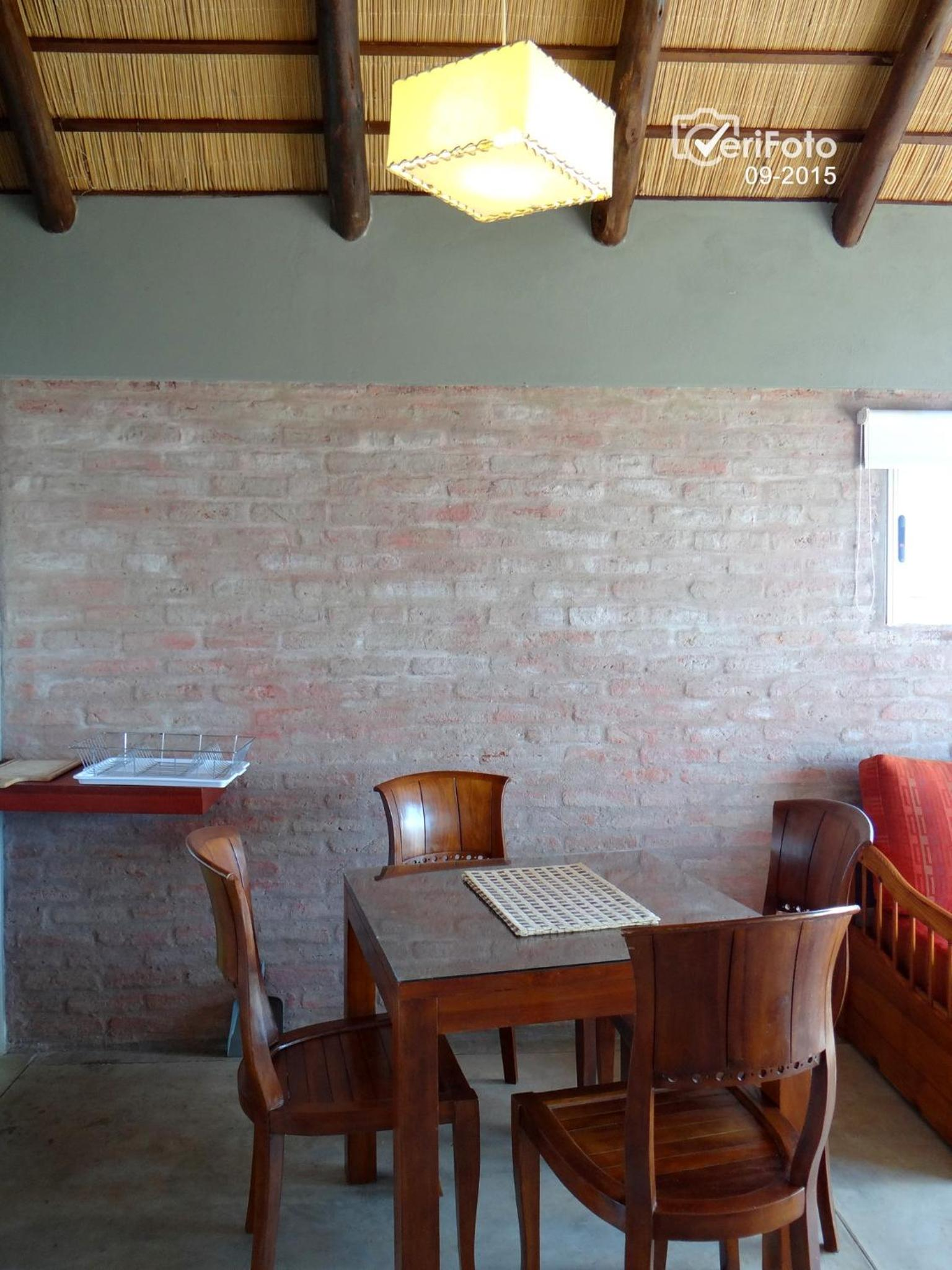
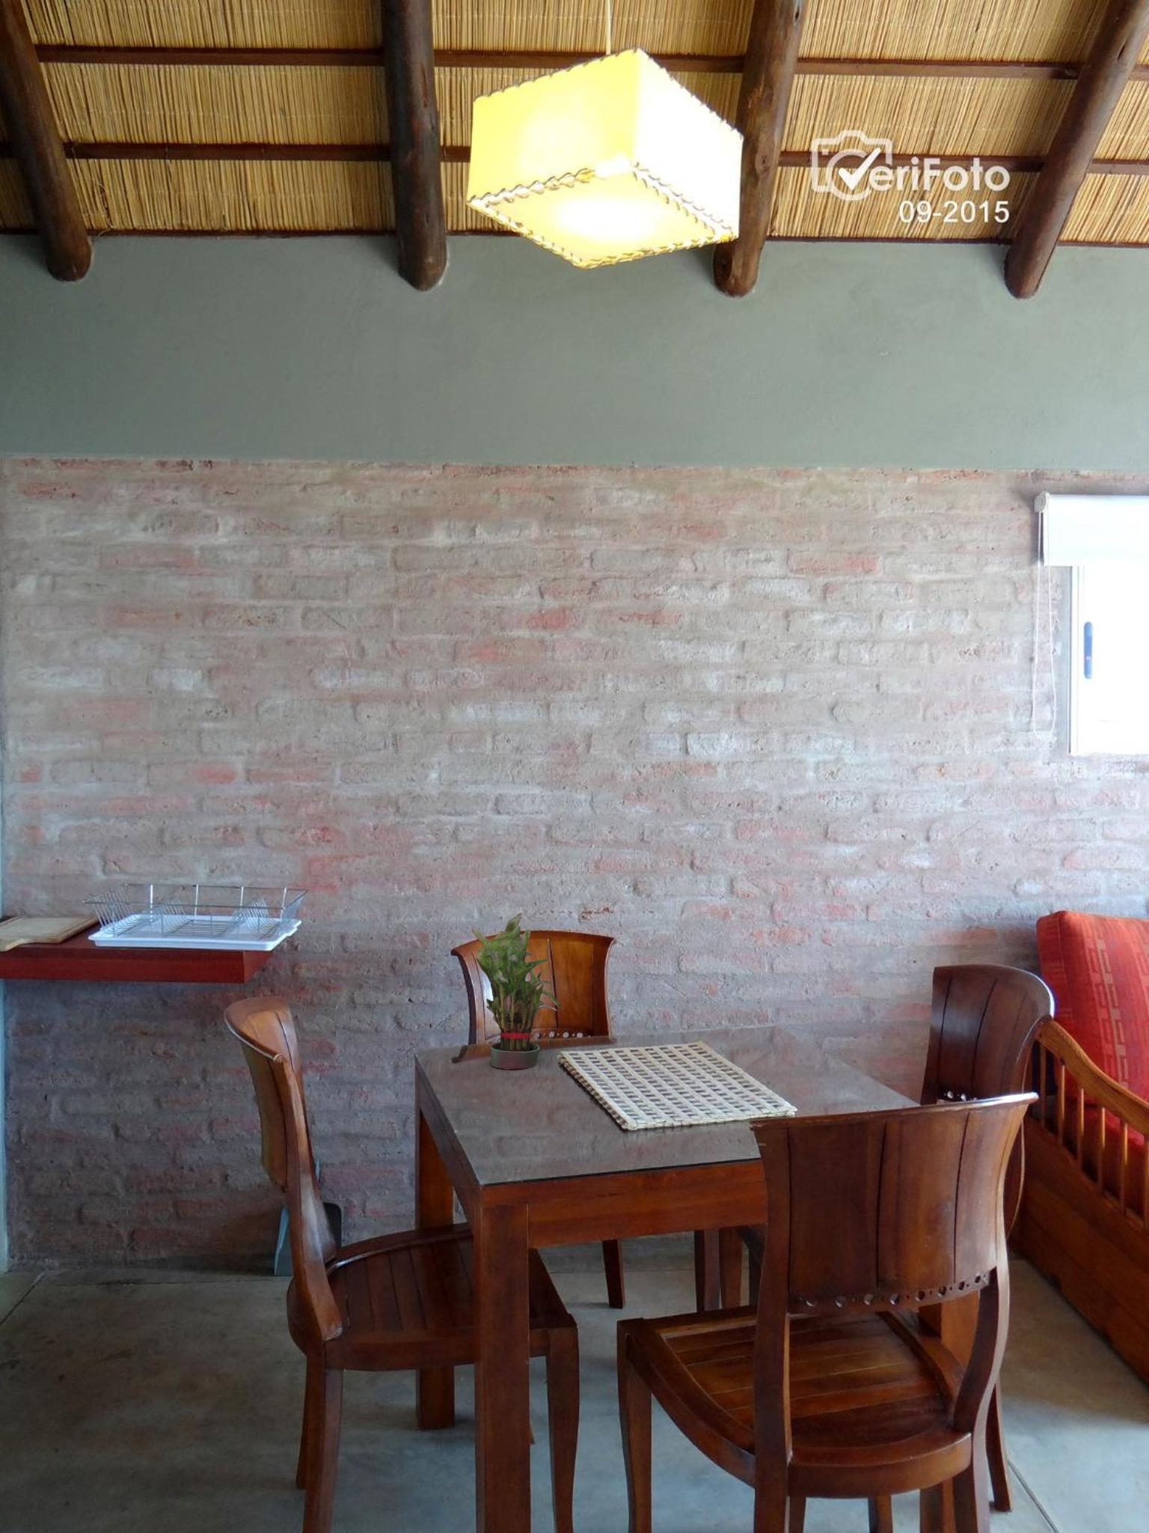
+ potted plant [471,911,564,1069]
